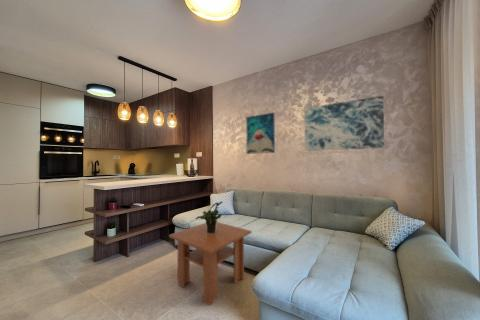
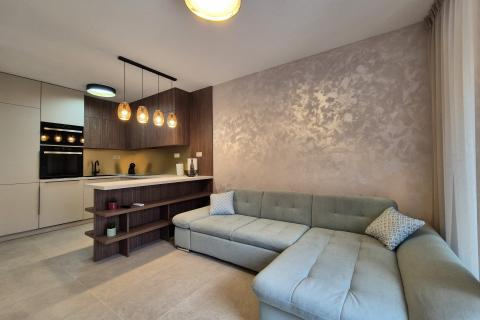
- potted plant [195,201,223,233]
- coffee table [168,221,253,306]
- wall art [303,95,385,152]
- wall art [245,112,276,155]
